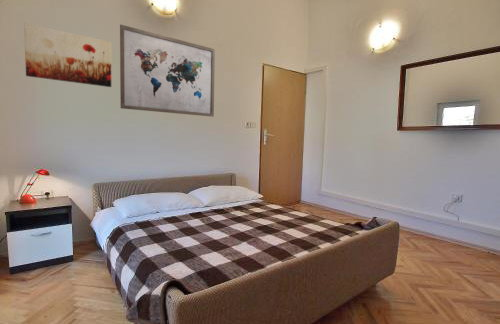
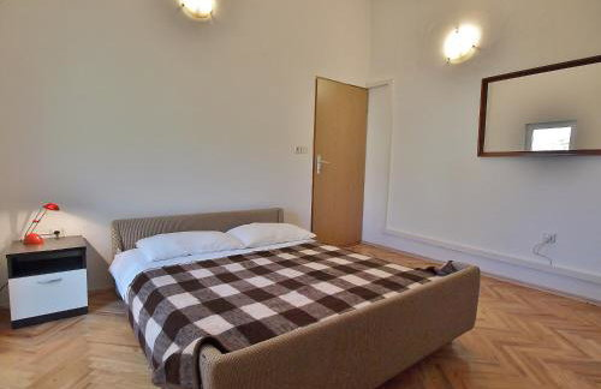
- wall art [23,22,112,88]
- wall art [119,23,216,118]
